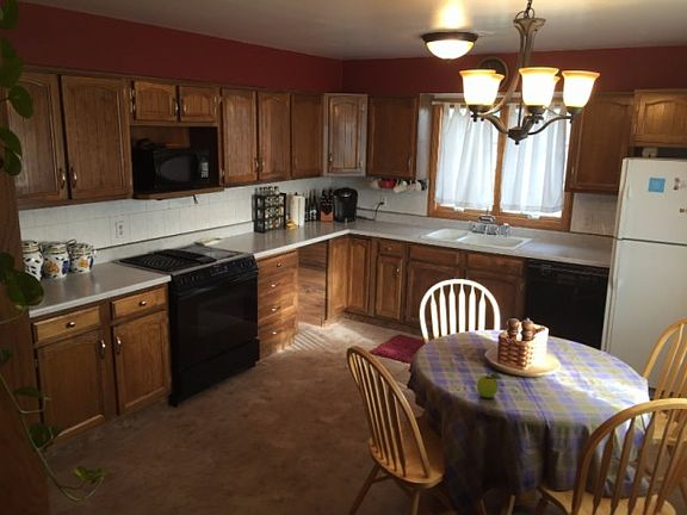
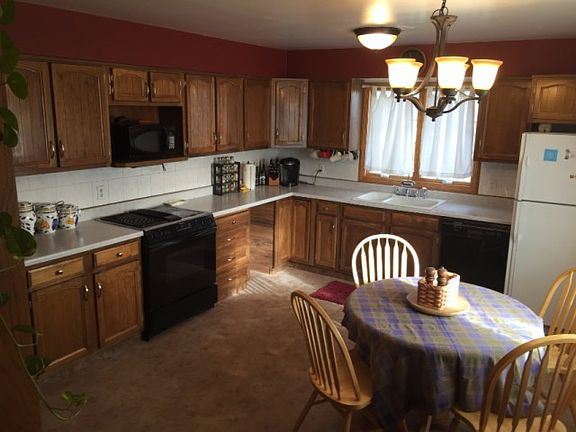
- fruit [476,372,502,399]
